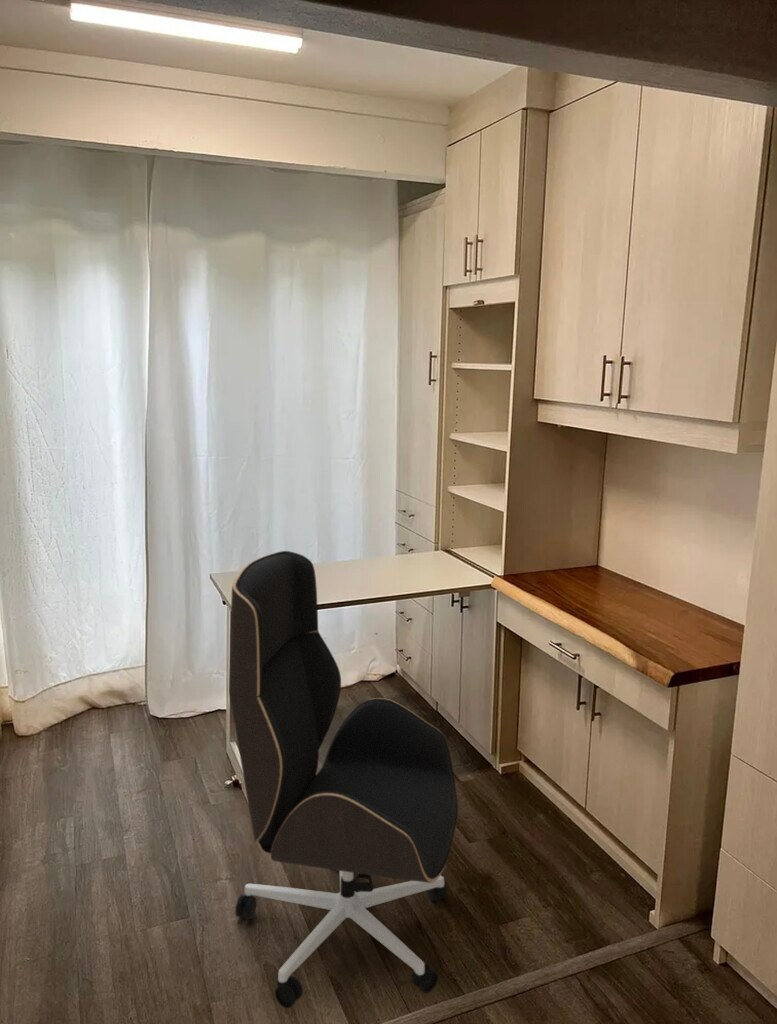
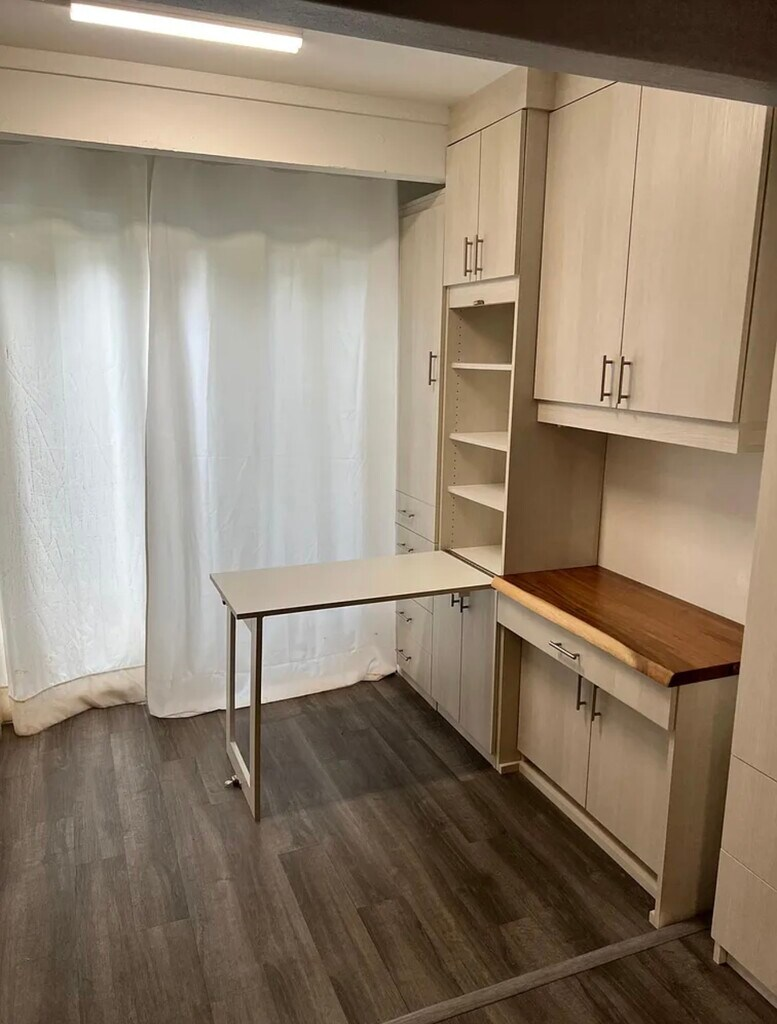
- office chair [228,550,459,1009]
